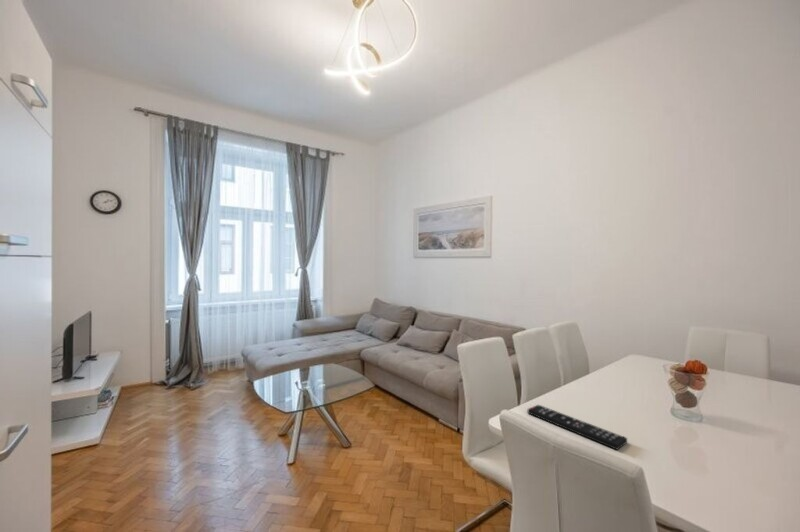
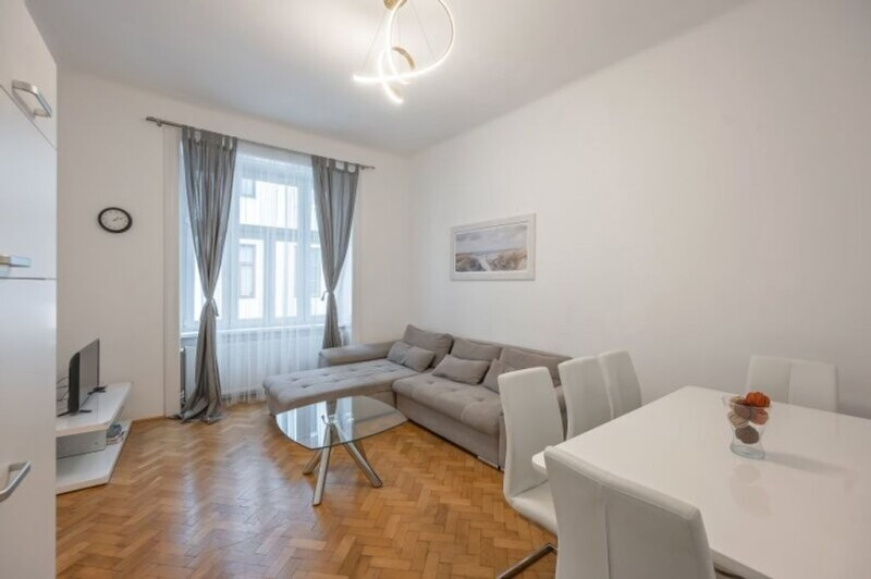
- remote control [527,404,628,451]
